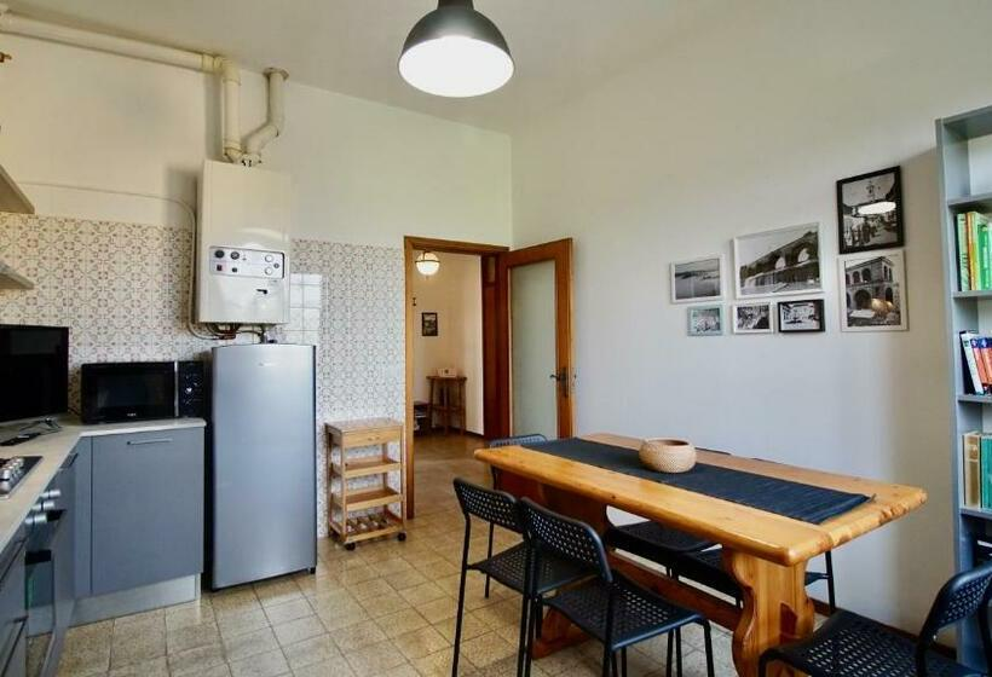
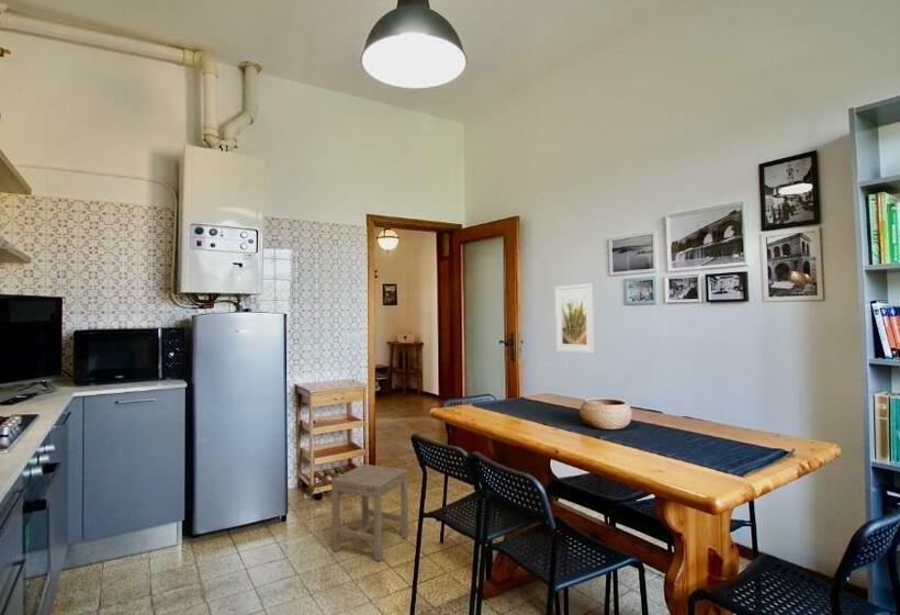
+ stool [330,463,409,562]
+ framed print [553,282,596,355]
